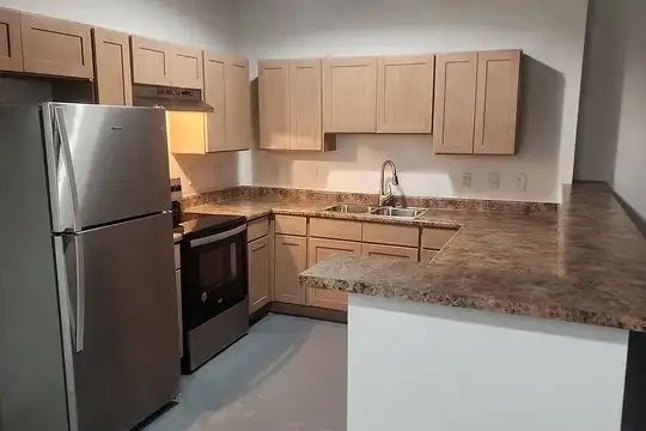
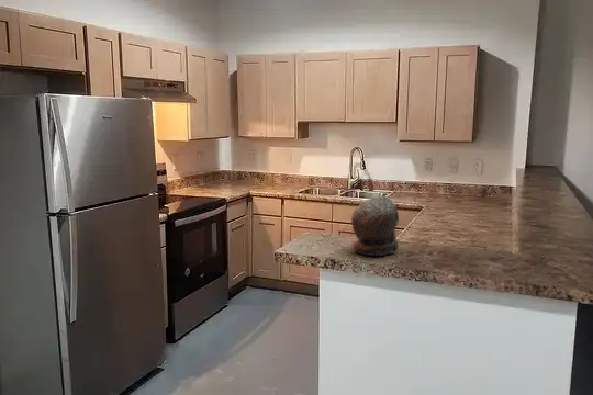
+ decorative egg [350,194,400,257]
